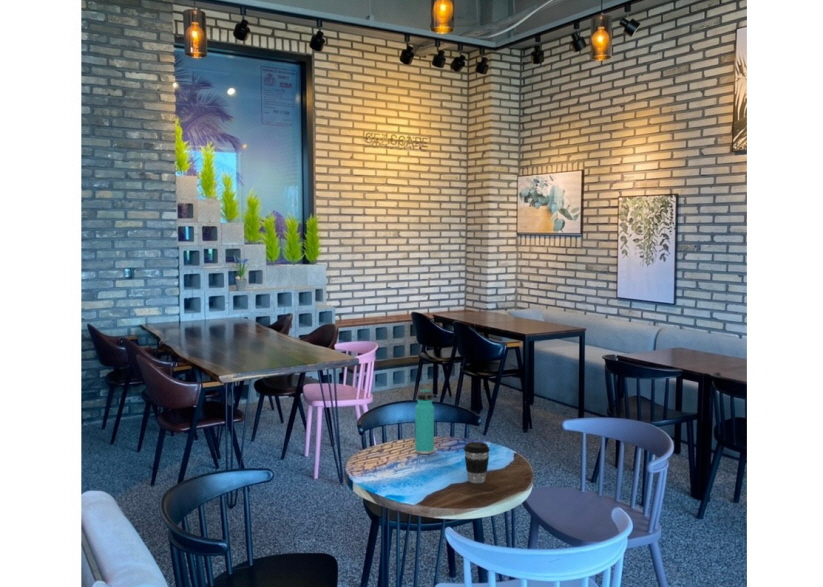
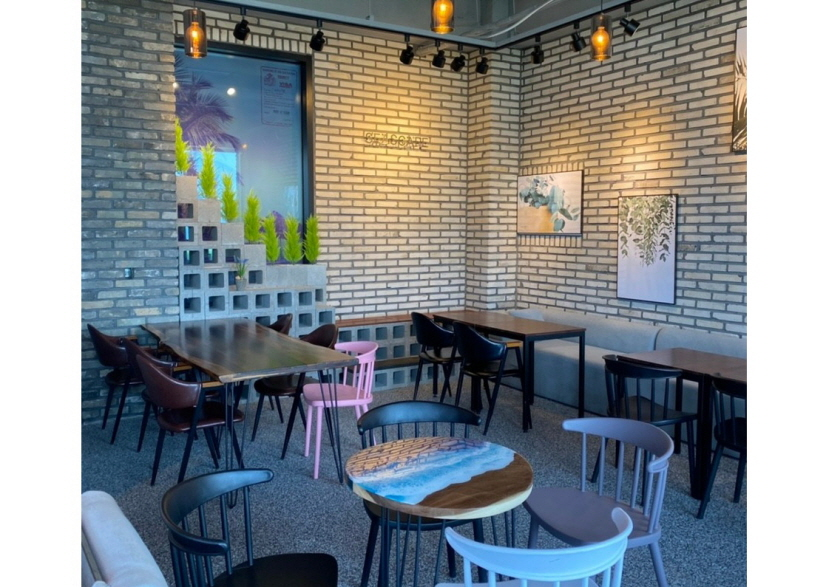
- coffee cup [463,441,491,484]
- thermos bottle [414,387,435,455]
